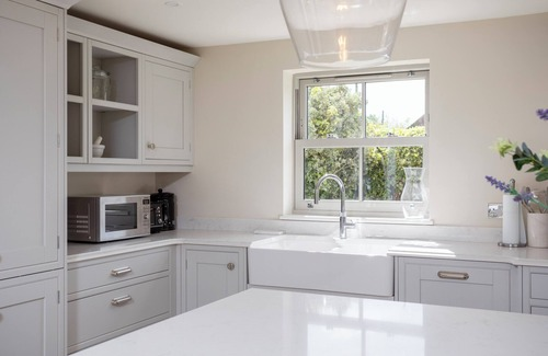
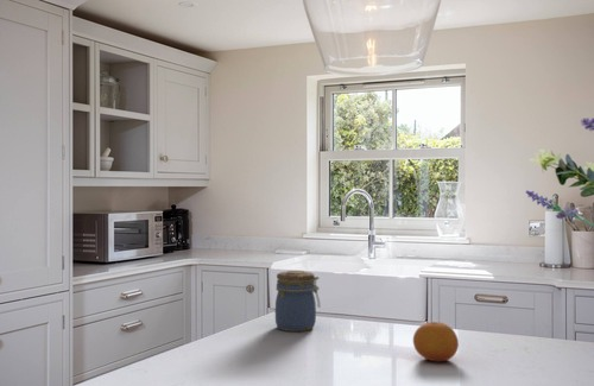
+ fruit [412,321,460,363]
+ jar [274,270,321,333]
